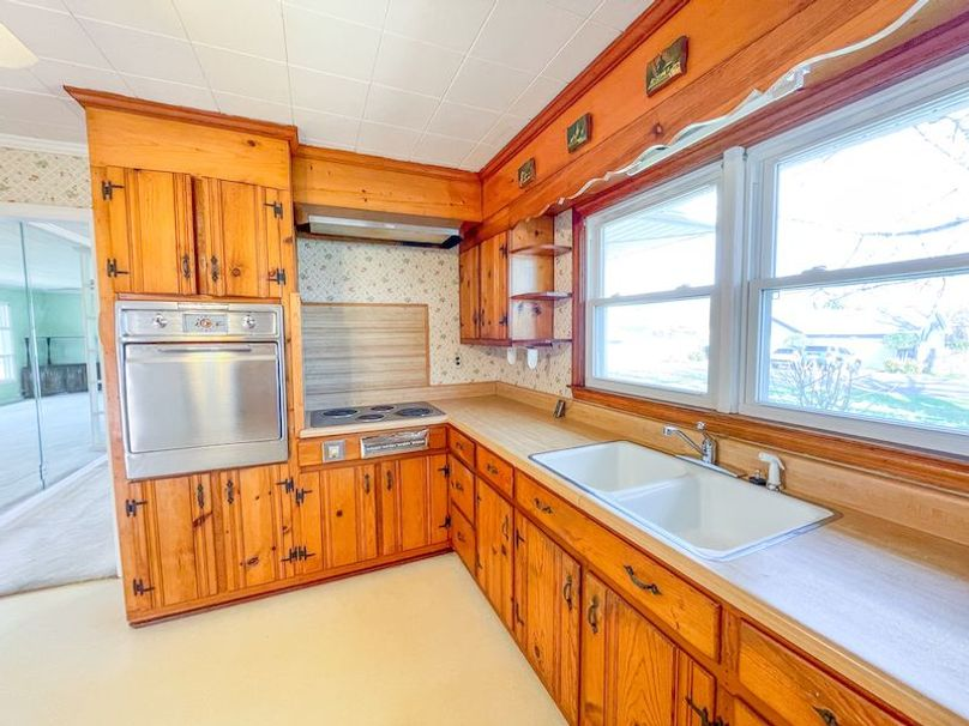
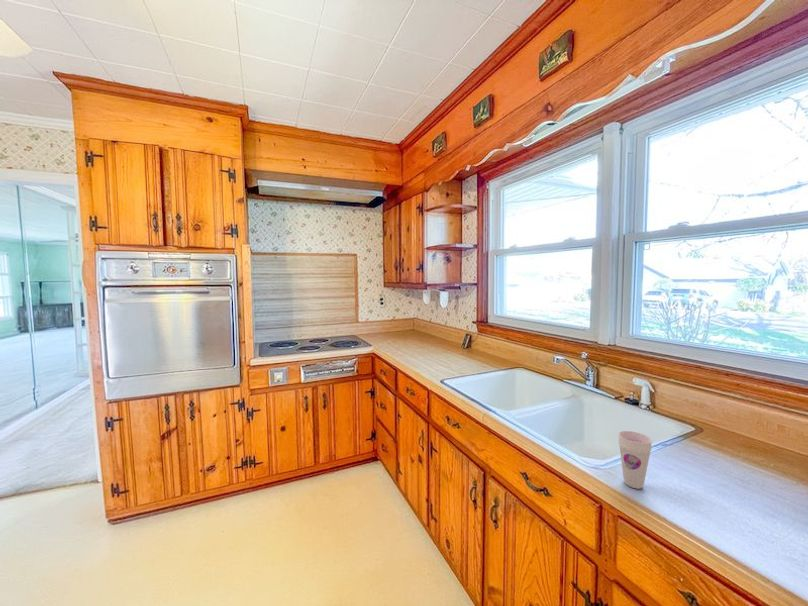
+ cup [617,430,653,490]
